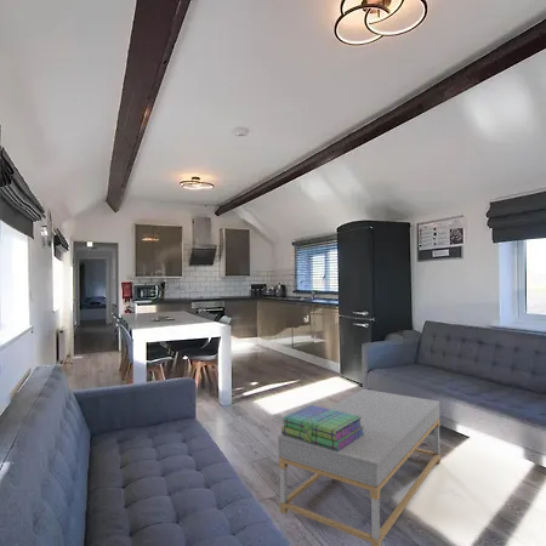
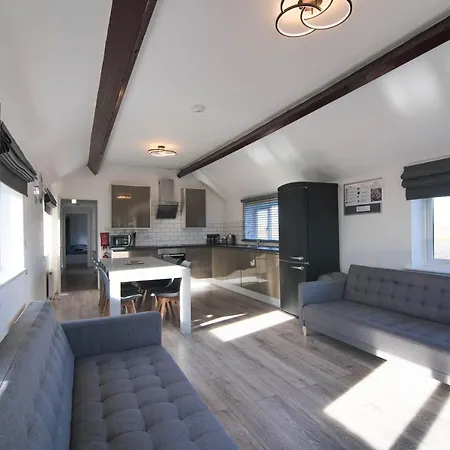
- coffee table [277,388,442,546]
- stack of books [280,404,364,450]
